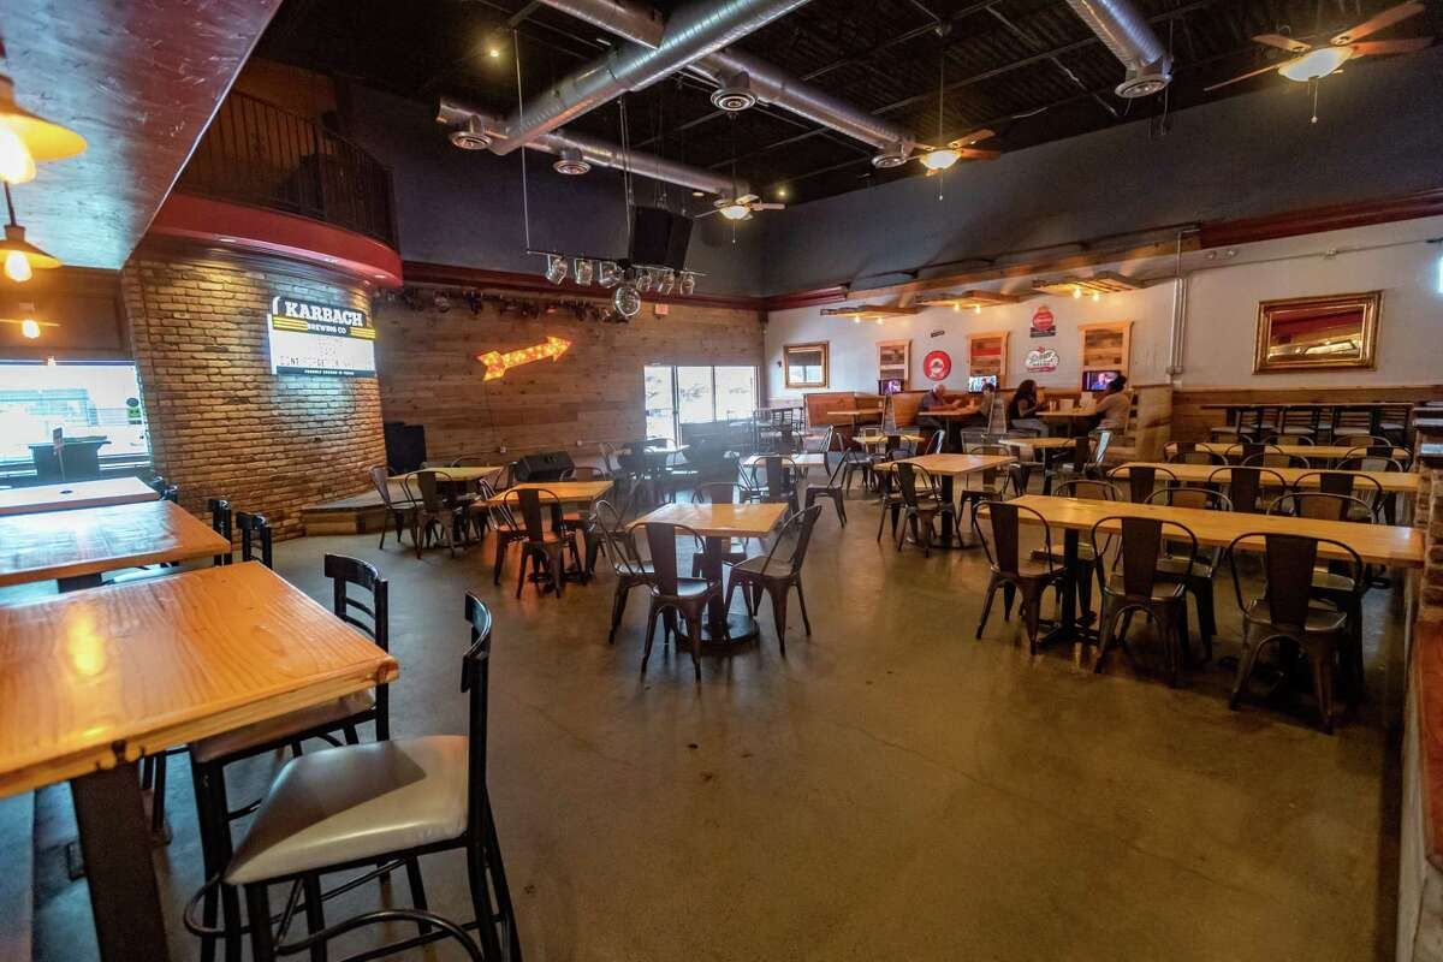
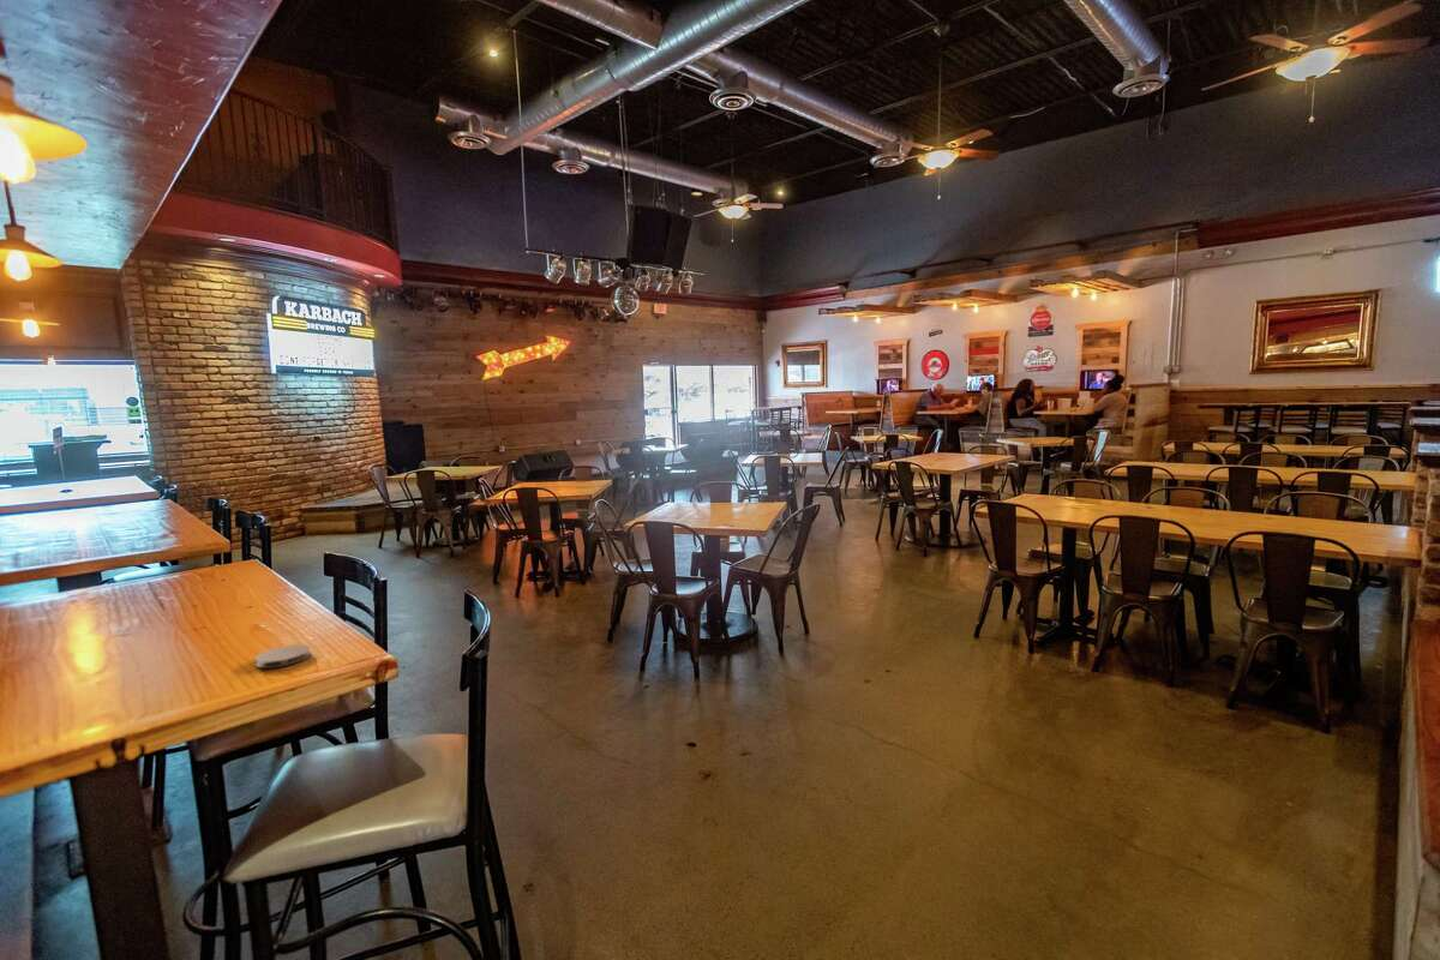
+ coaster [254,643,312,670]
